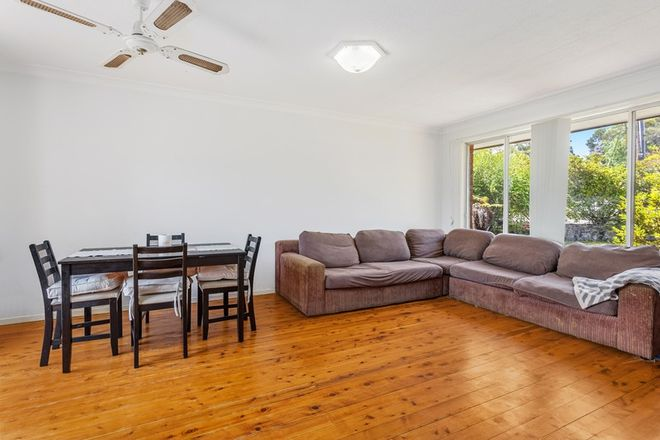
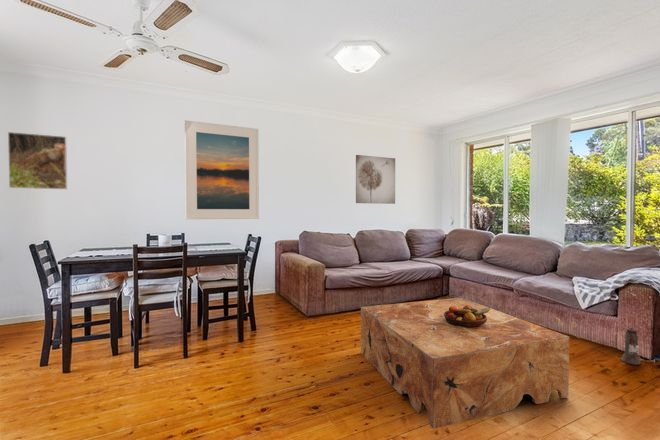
+ lantern [621,316,642,366]
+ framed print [184,119,260,220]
+ wall art [355,154,396,205]
+ fruit bowl [444,305,490,328]
+ coffee table [360,297,570,430]
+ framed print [7,131,68,190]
